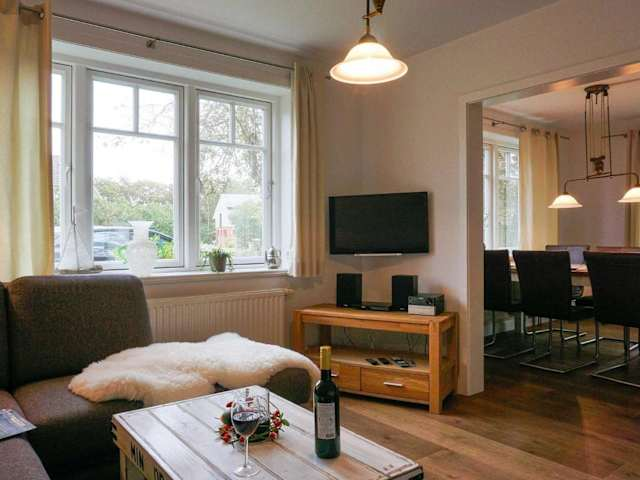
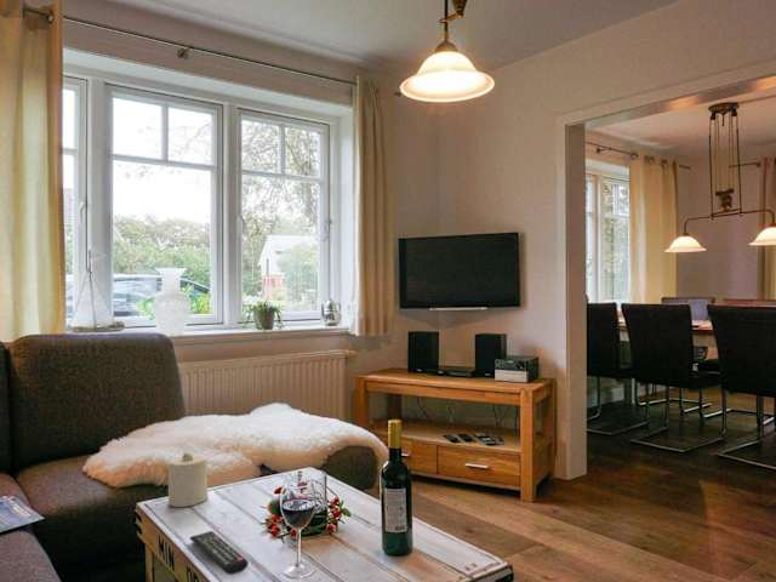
+ remote control [189,530,250,576]
+ candle [167,451,209,508]
